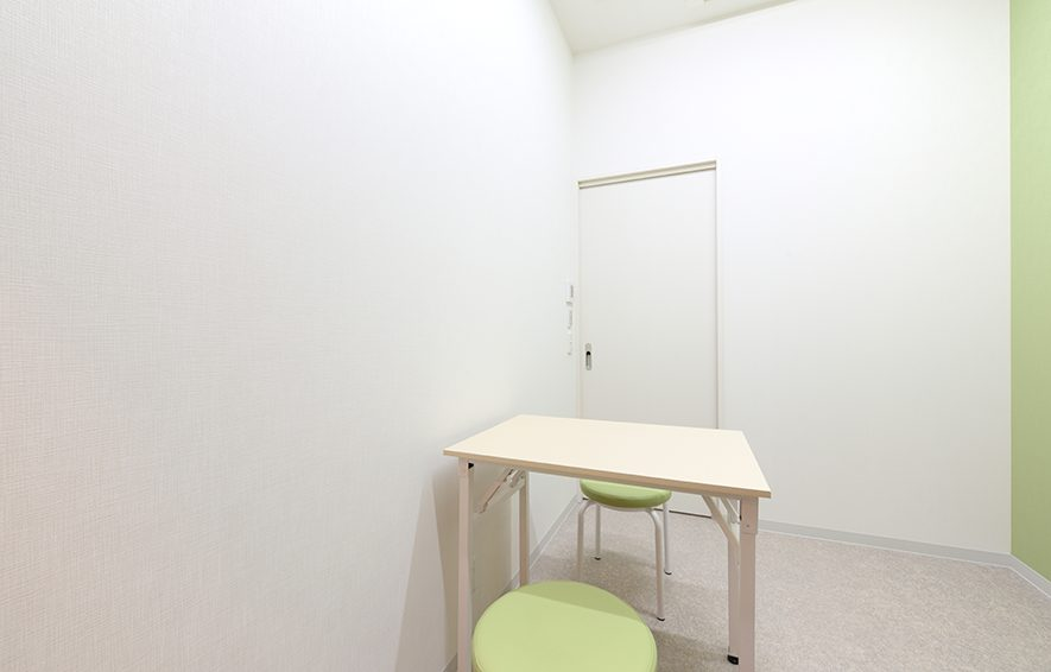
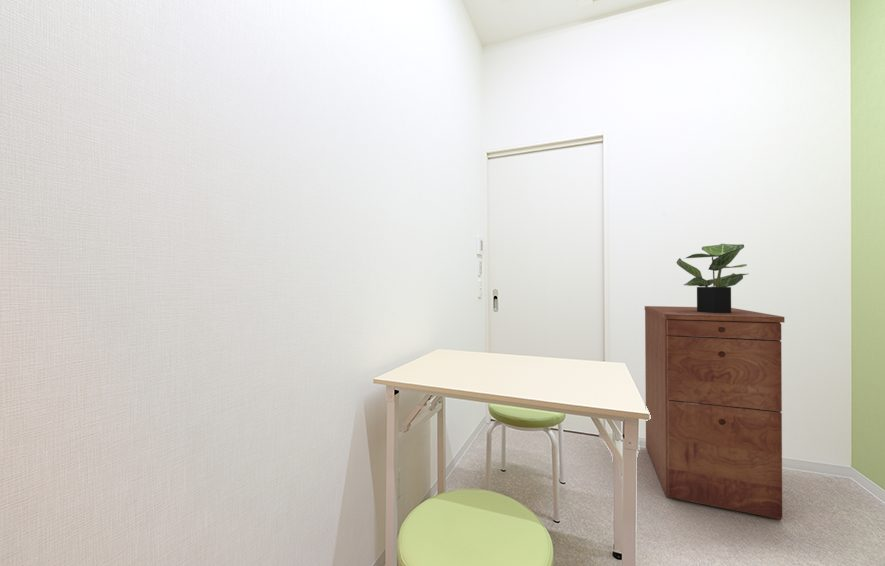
+ filing cabinet [644,305,785,520]
+ potted plant [675,243,748,313]
